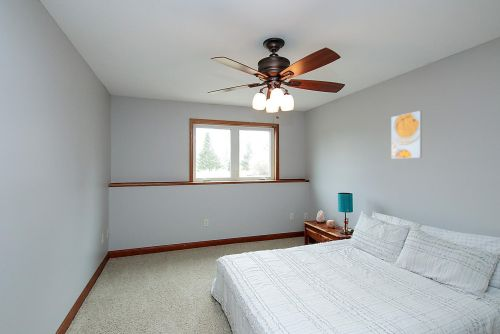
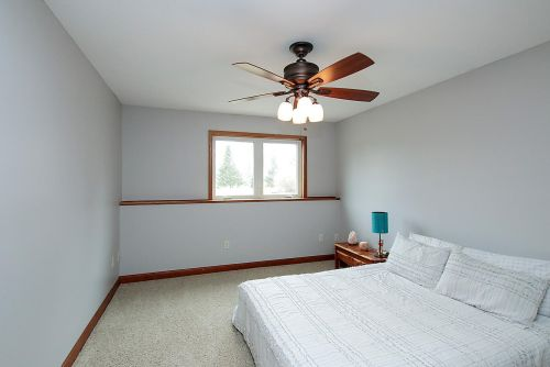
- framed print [390,110,423,160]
